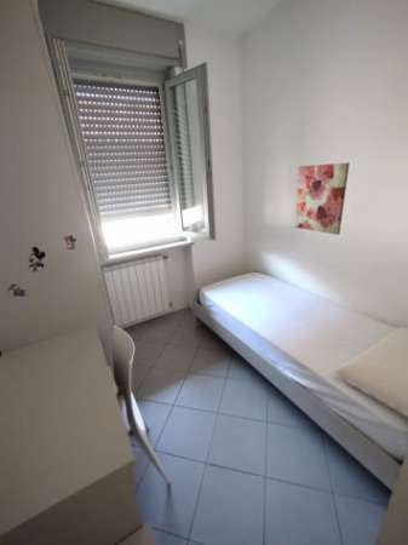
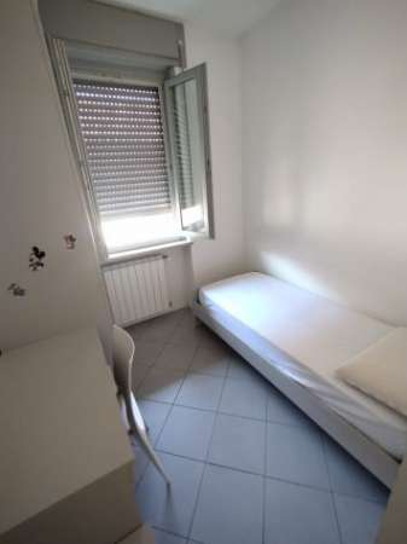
- wall art [293,161,351,236]
